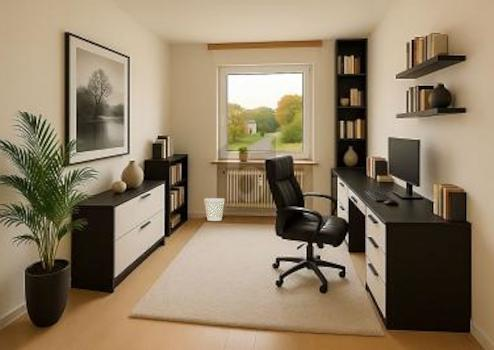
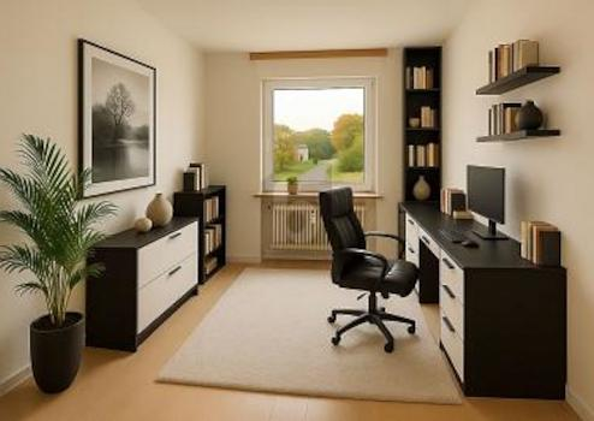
- wastebasket [203,197,226,222]
